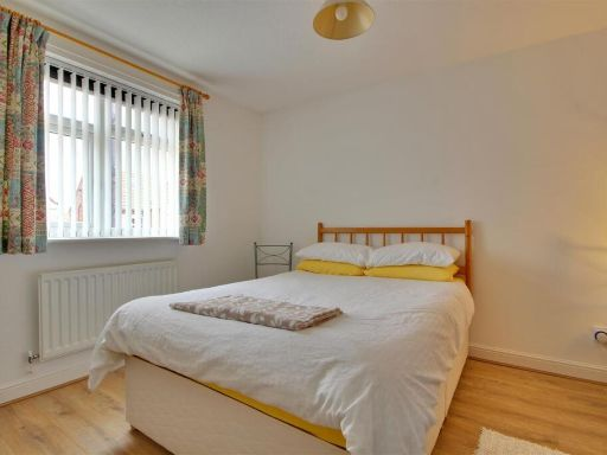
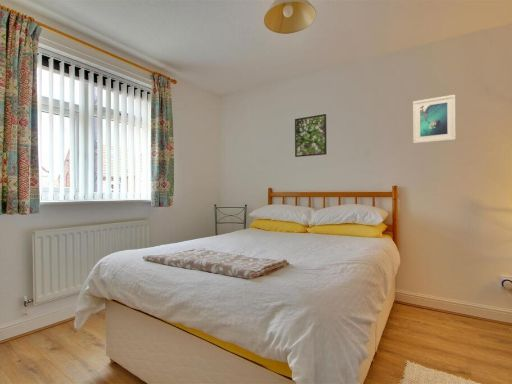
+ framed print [412,94,457,145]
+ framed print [294,113,328,158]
